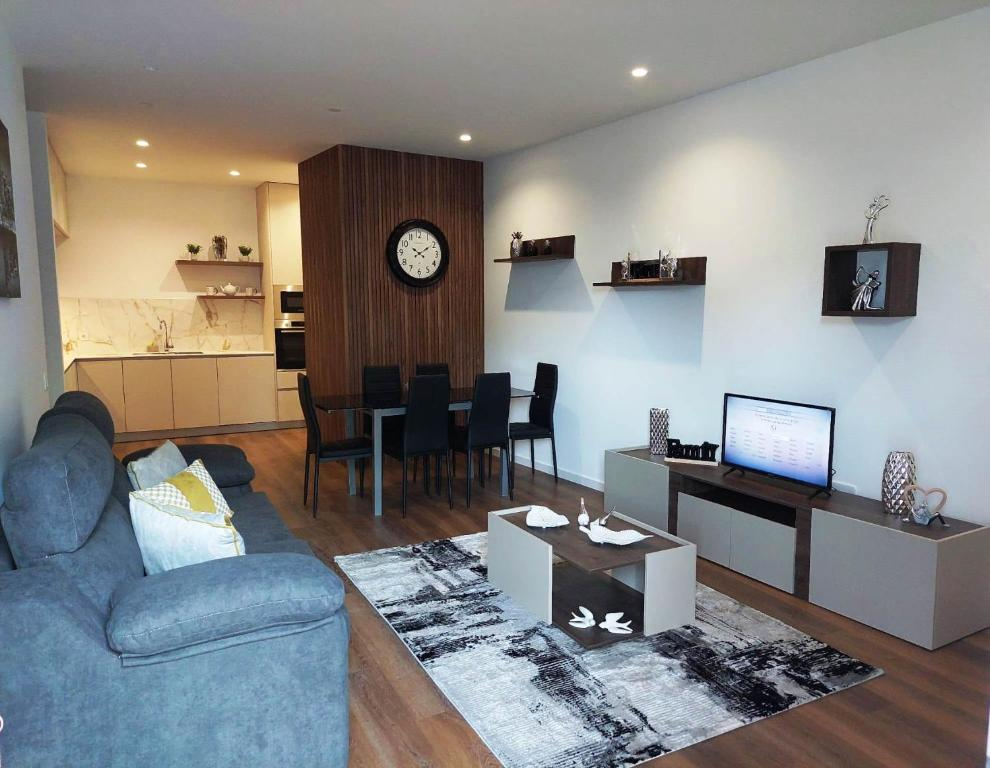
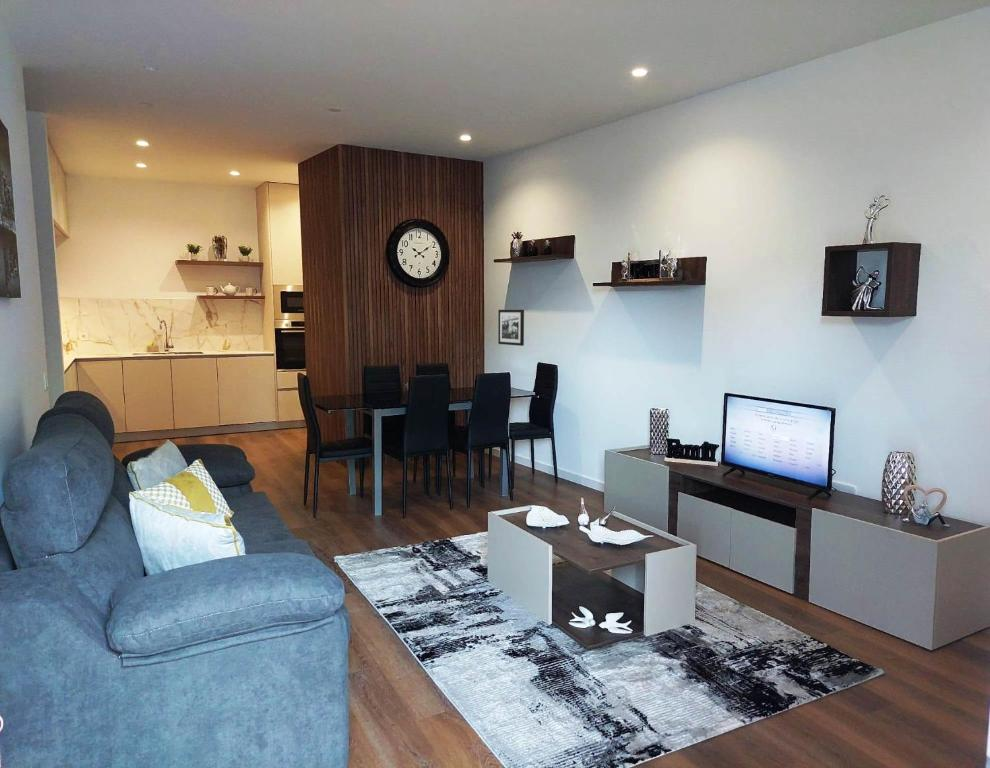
+ picture frame [497,309,525,347]
